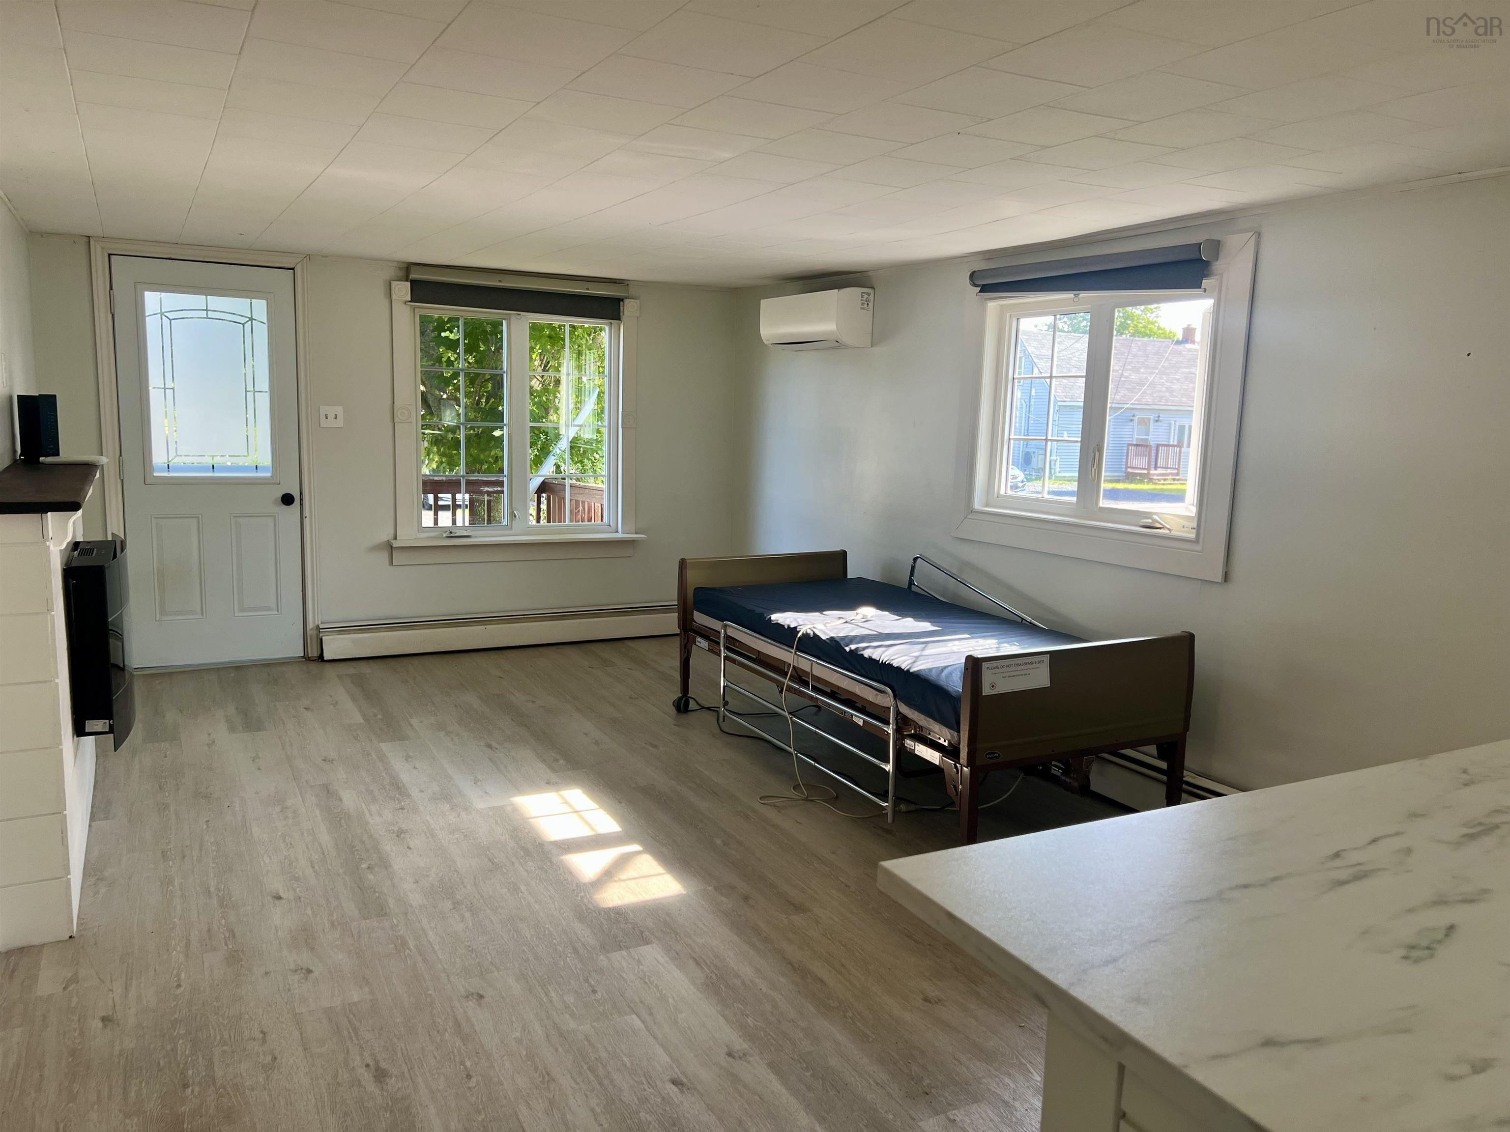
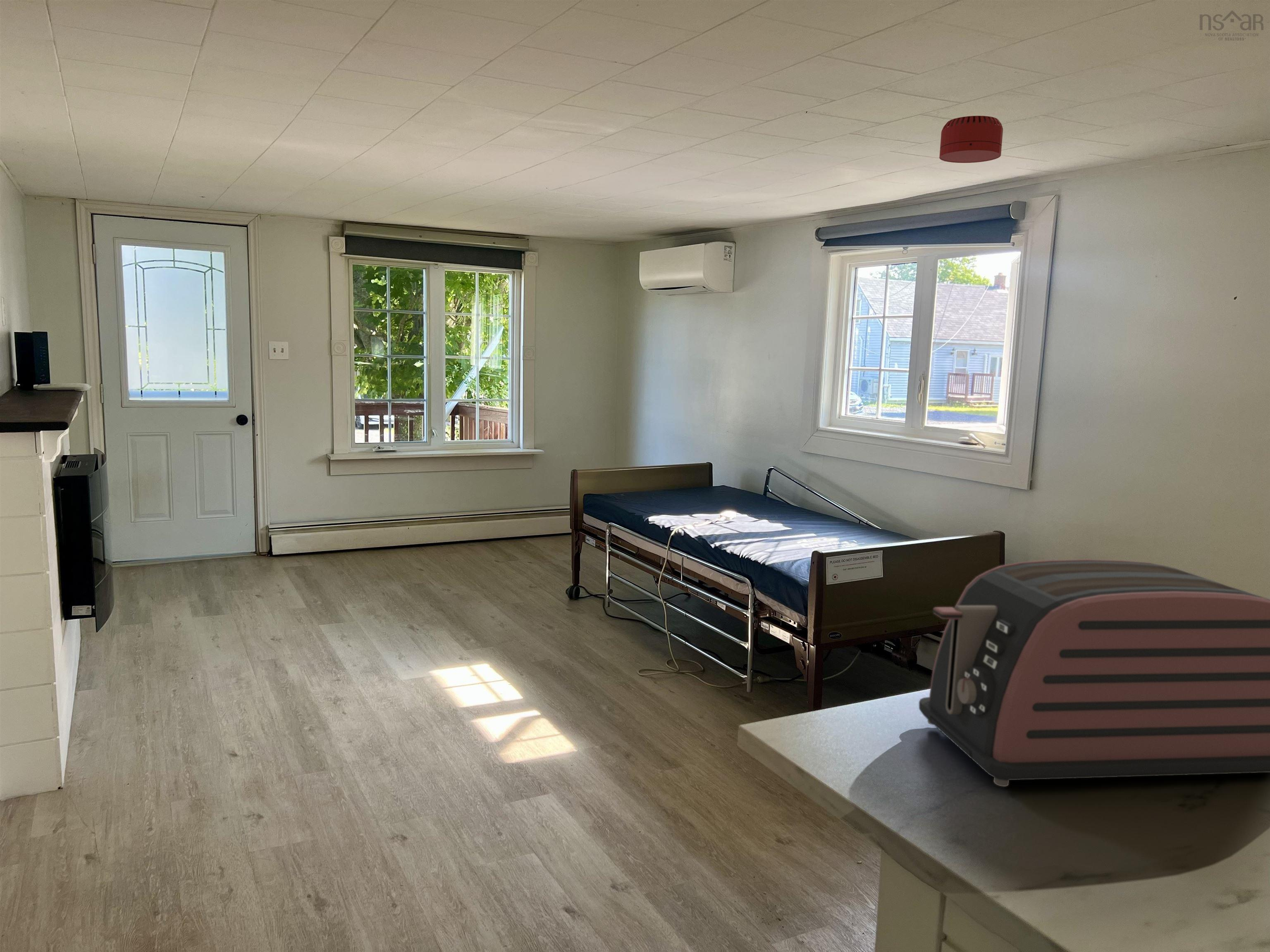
+ toaster [919,559,1270,787]
+ smoke detector [939,115,1003,163]
